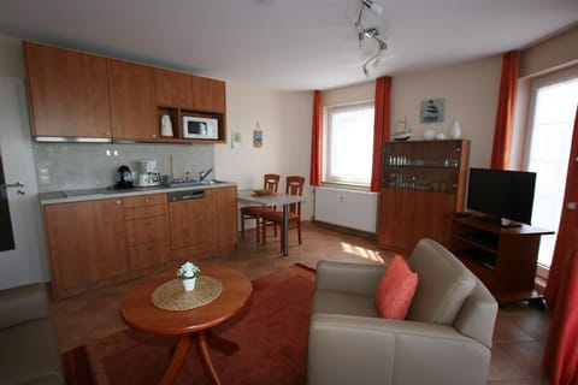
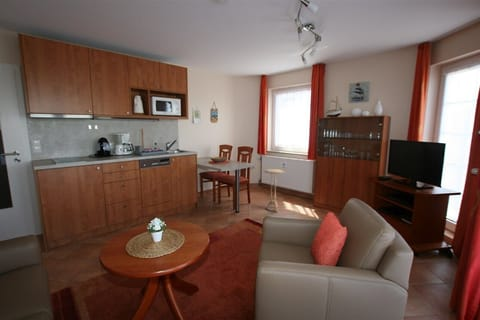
+ side table [263,168,286,213]
